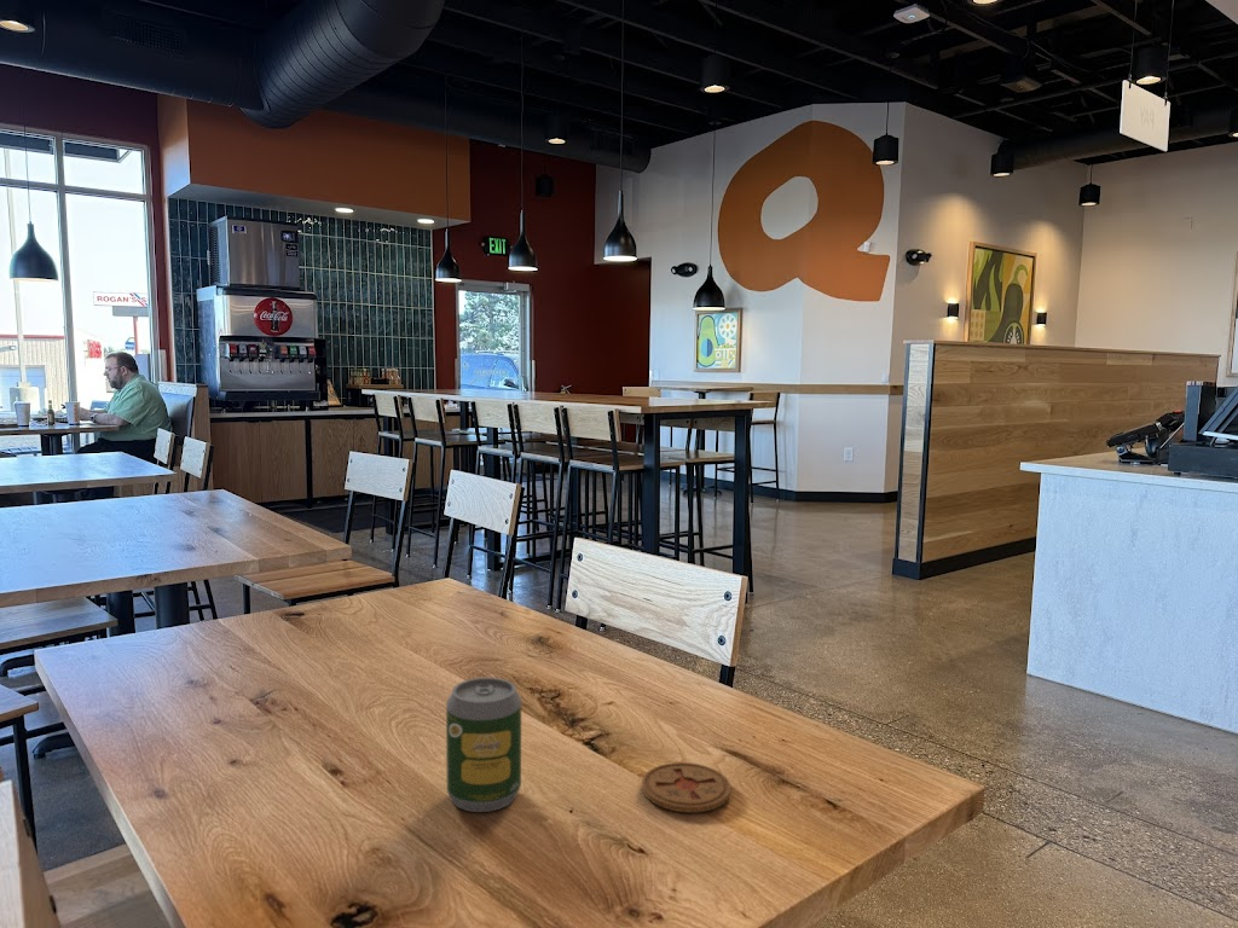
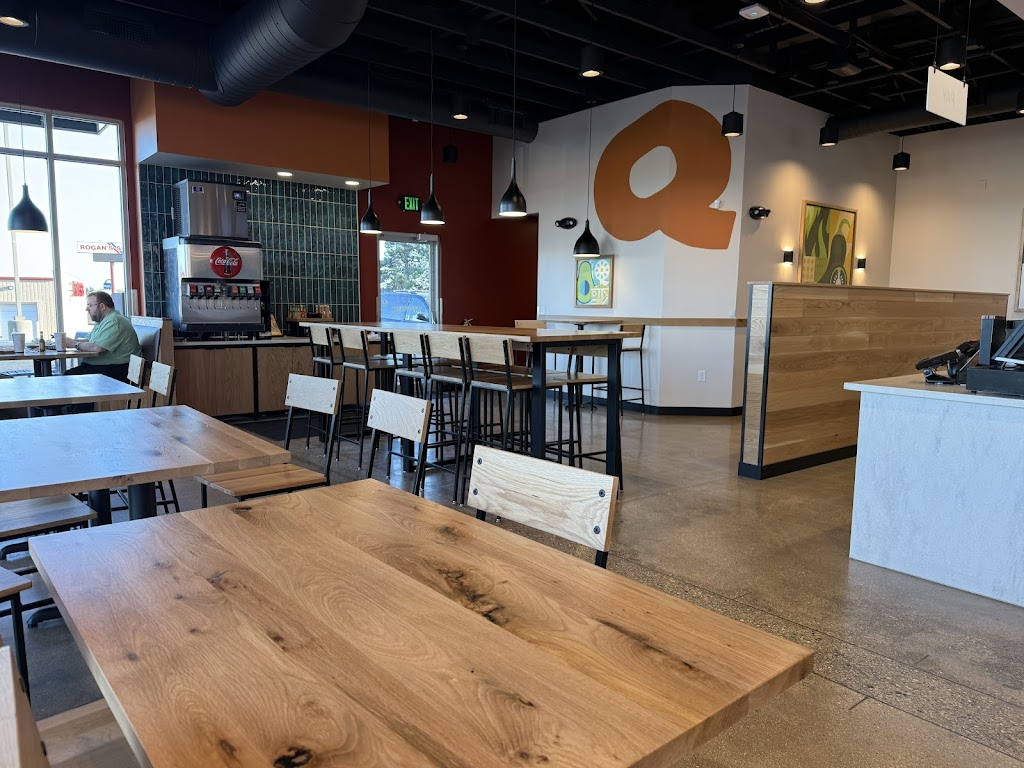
- soda can [445,677,522,813]
- coaster [641,761,733,814]
